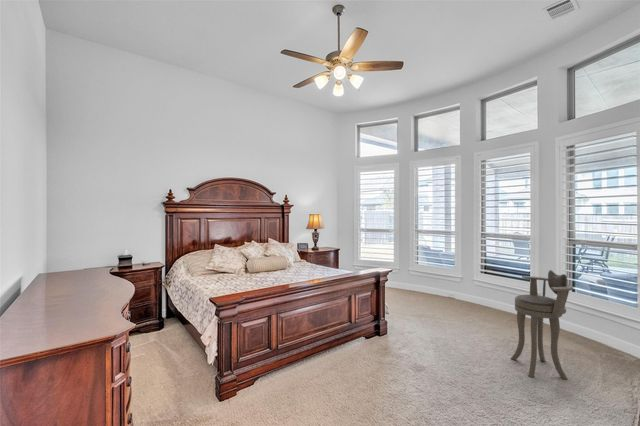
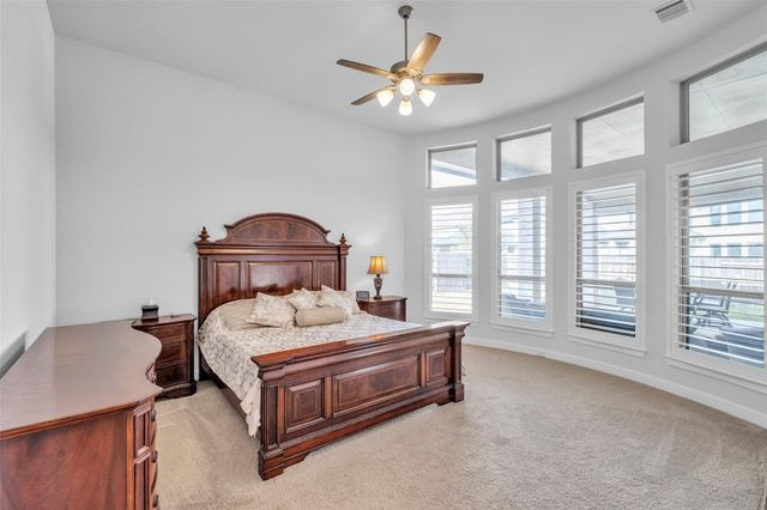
- armchair [510,269,574,380]
